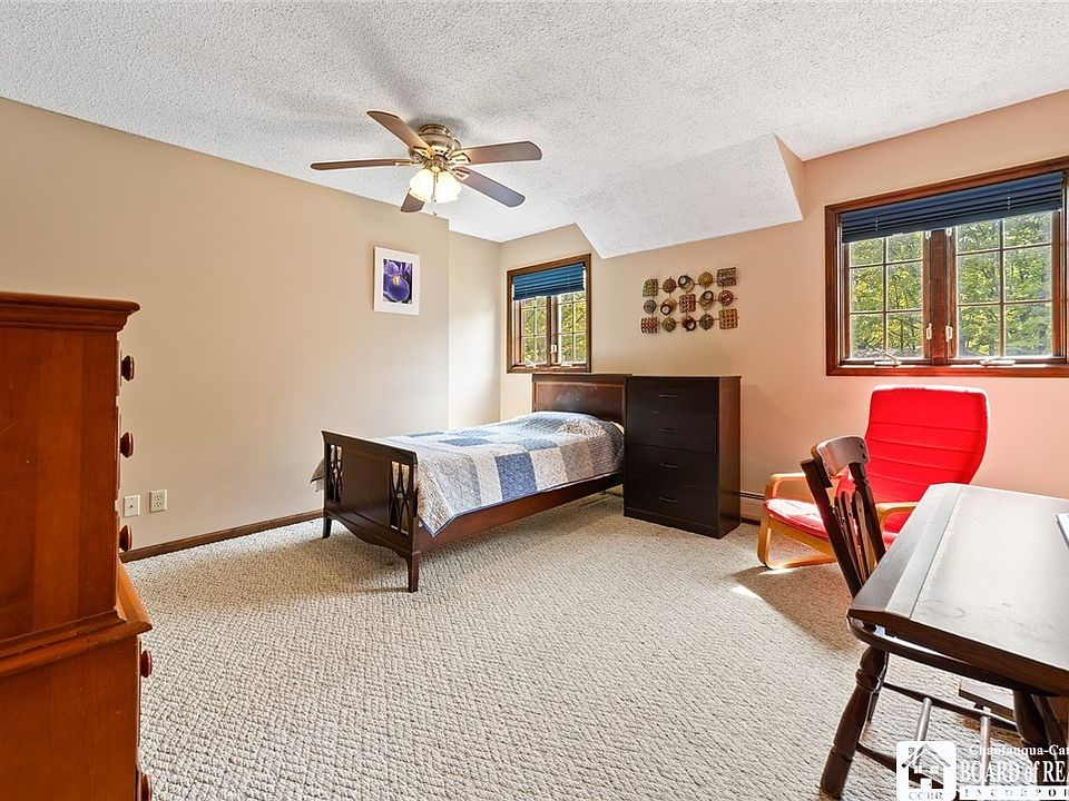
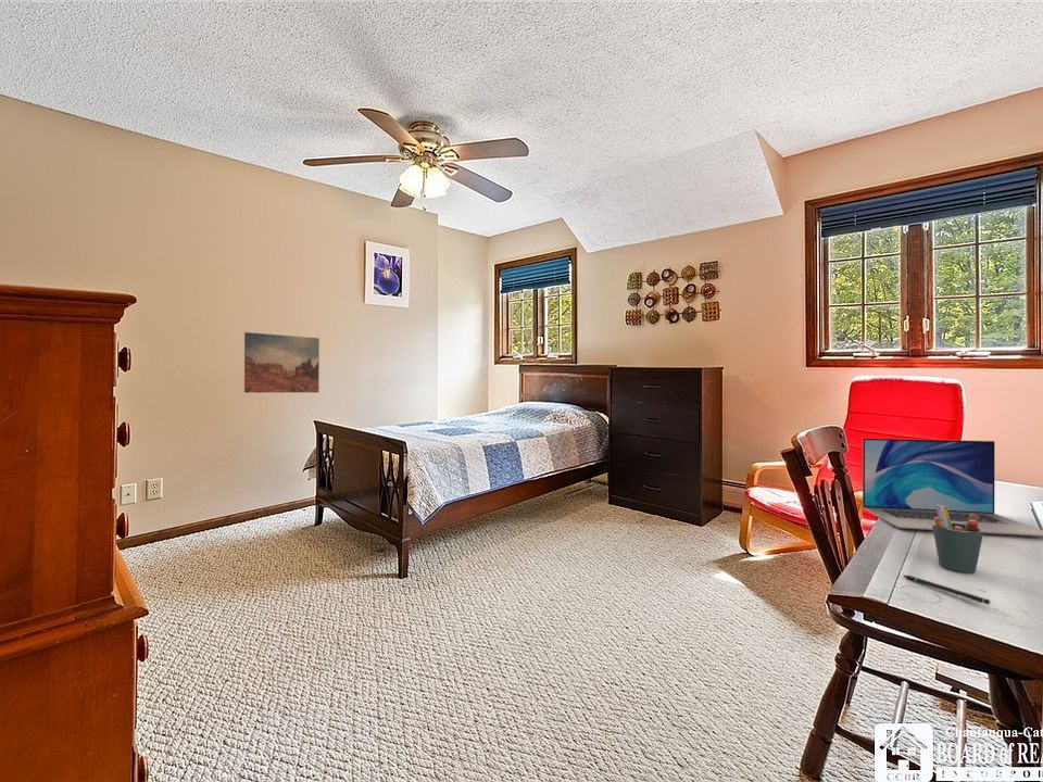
+ wall art [243,331,321,393]
+ pen holder [932,505,984,573]
+ laptop [862,438,1043,538]
+ pen [903,575,991,606]
